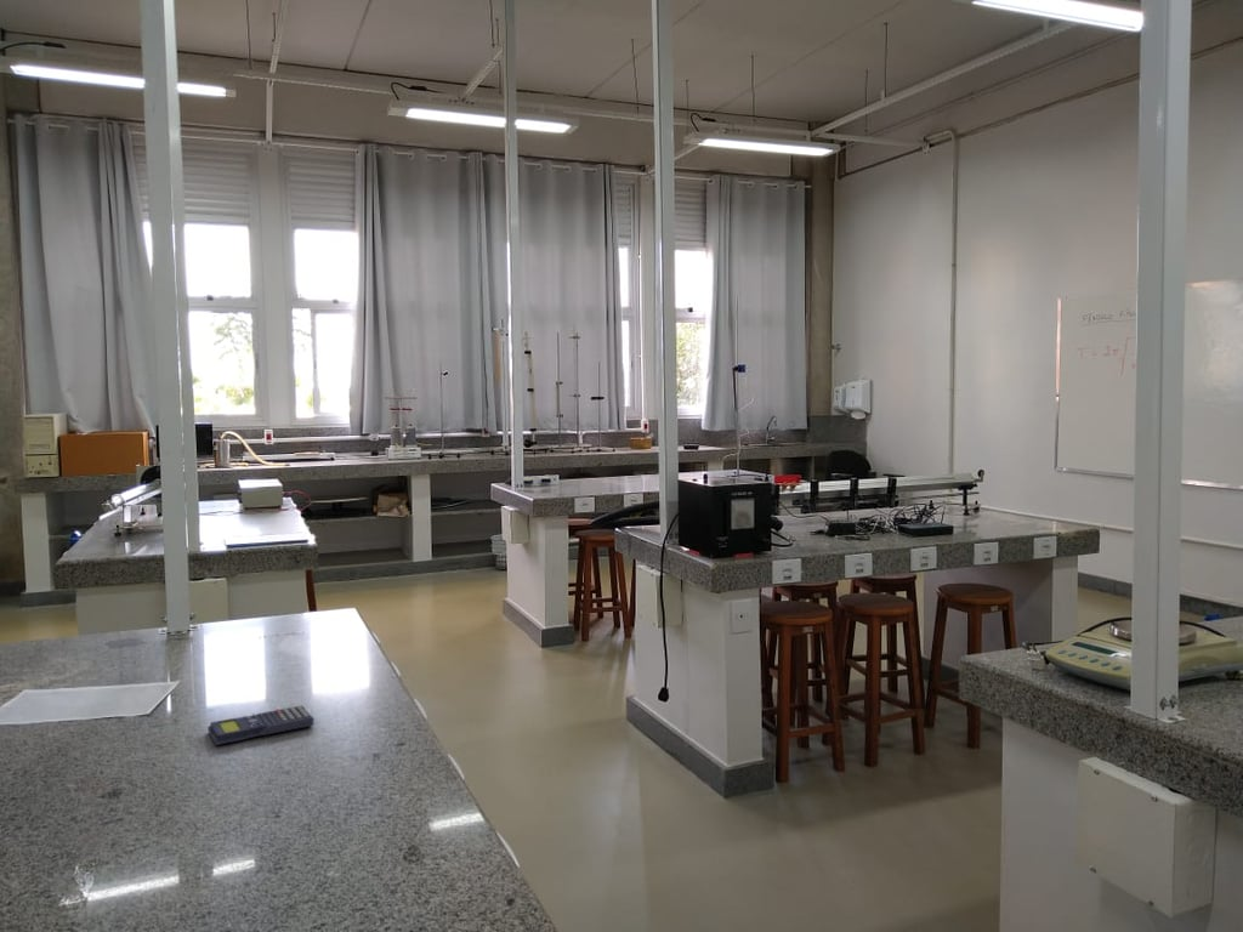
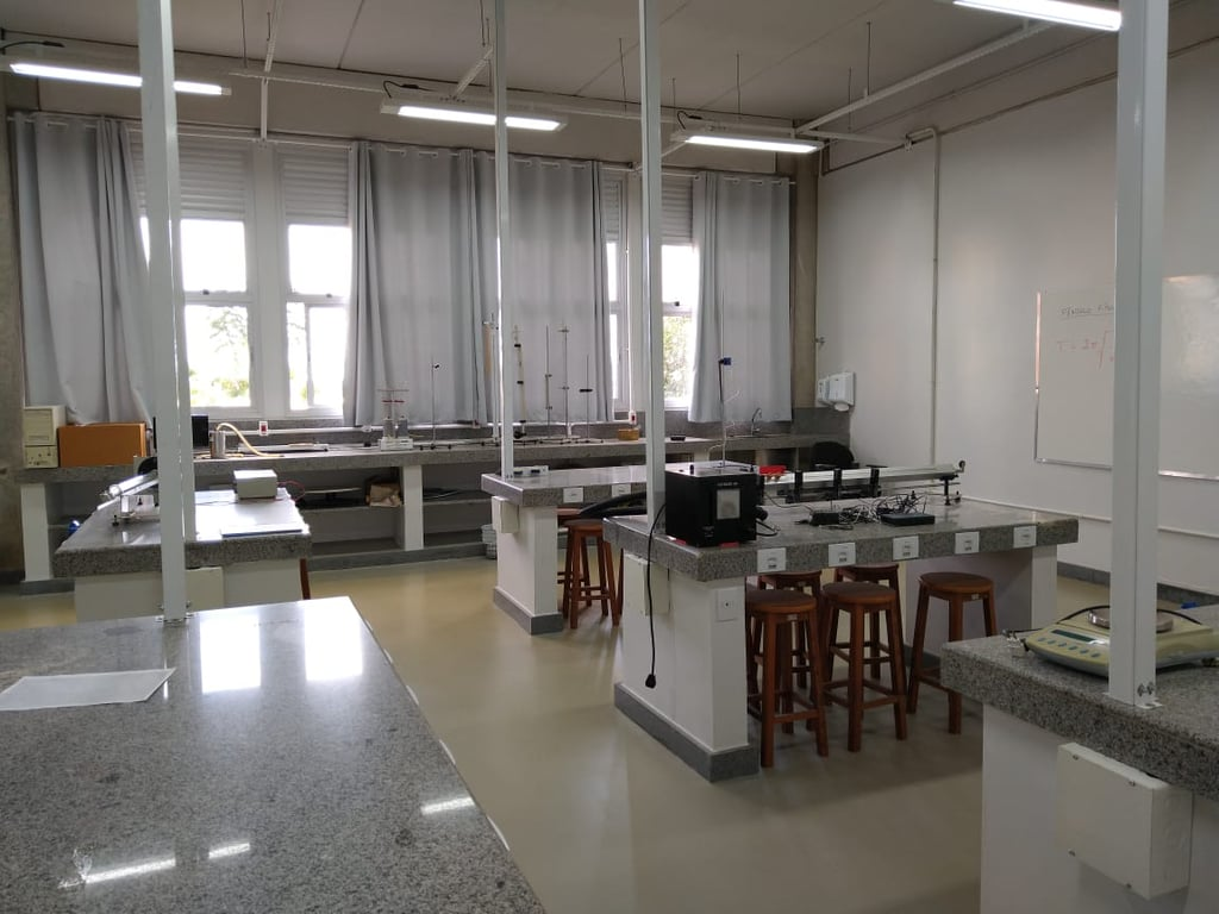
- calculator [206,704,314,746]
